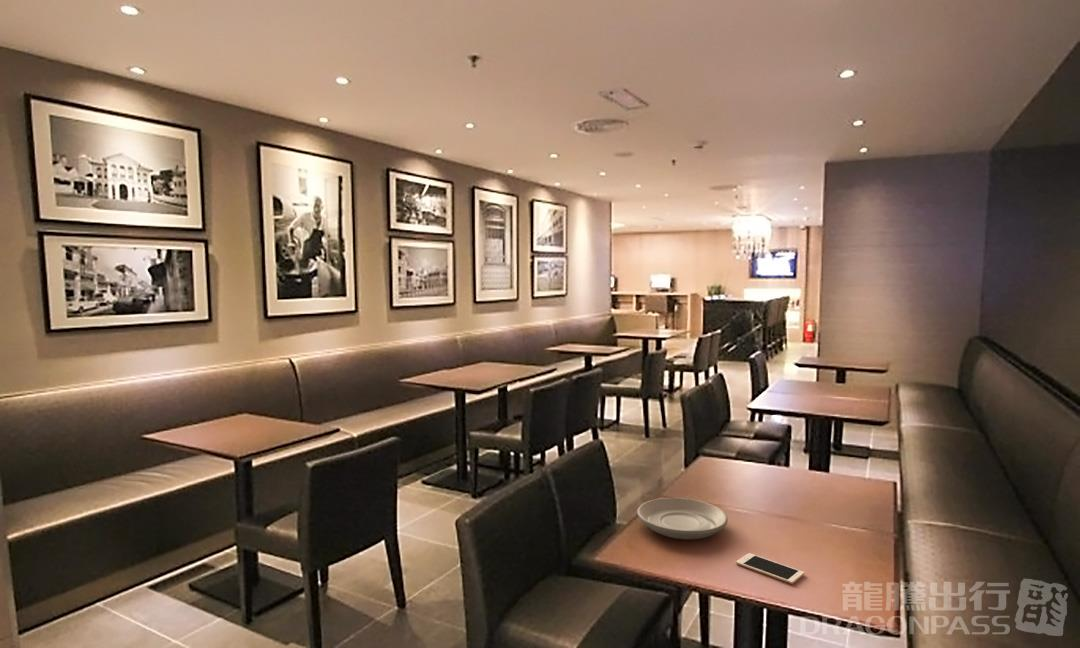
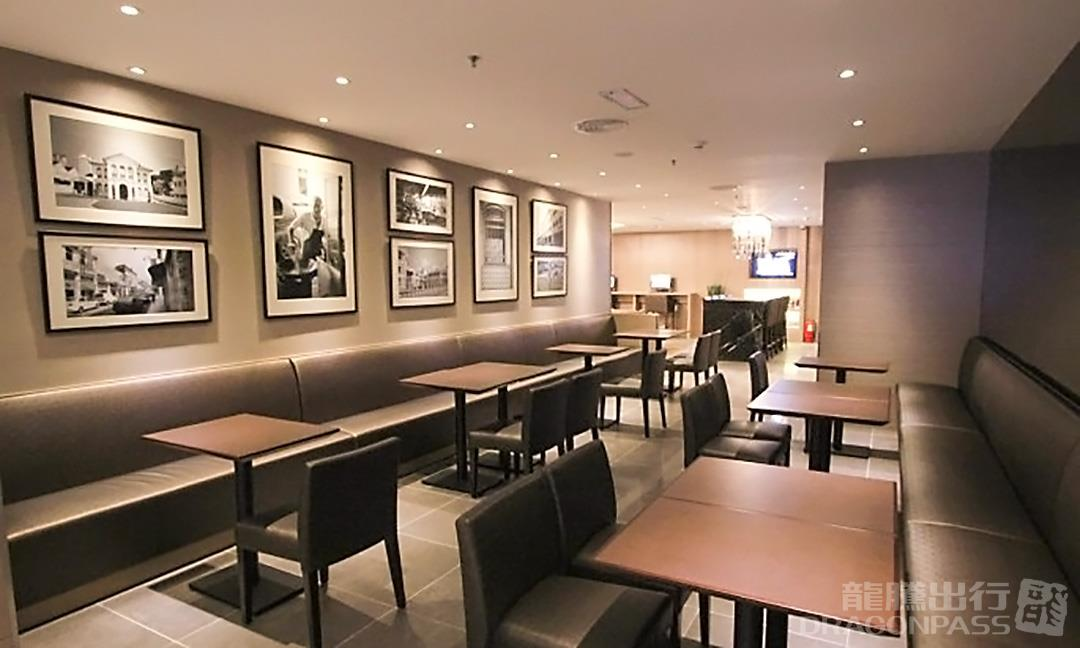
- cell phone [735,552,805,585]
- plate [636,497,729,540]
